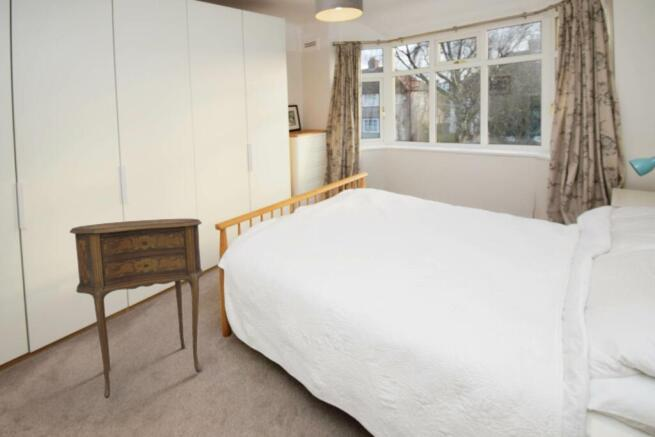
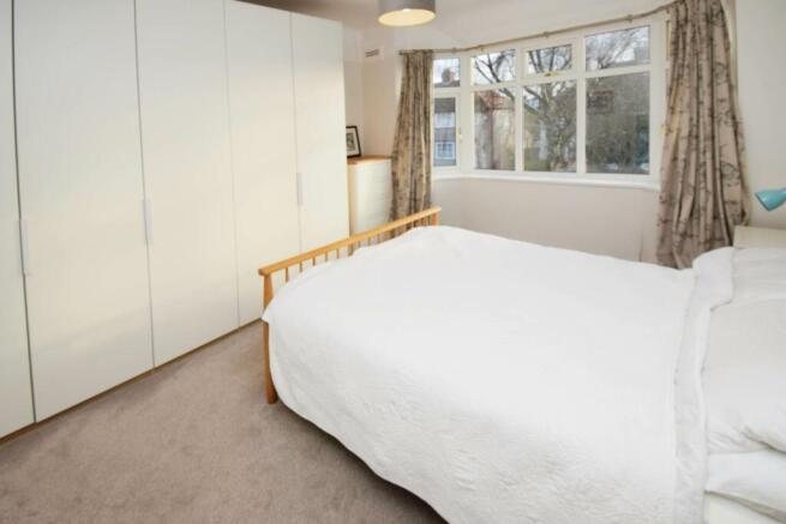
- side table [69,218,205,399]
